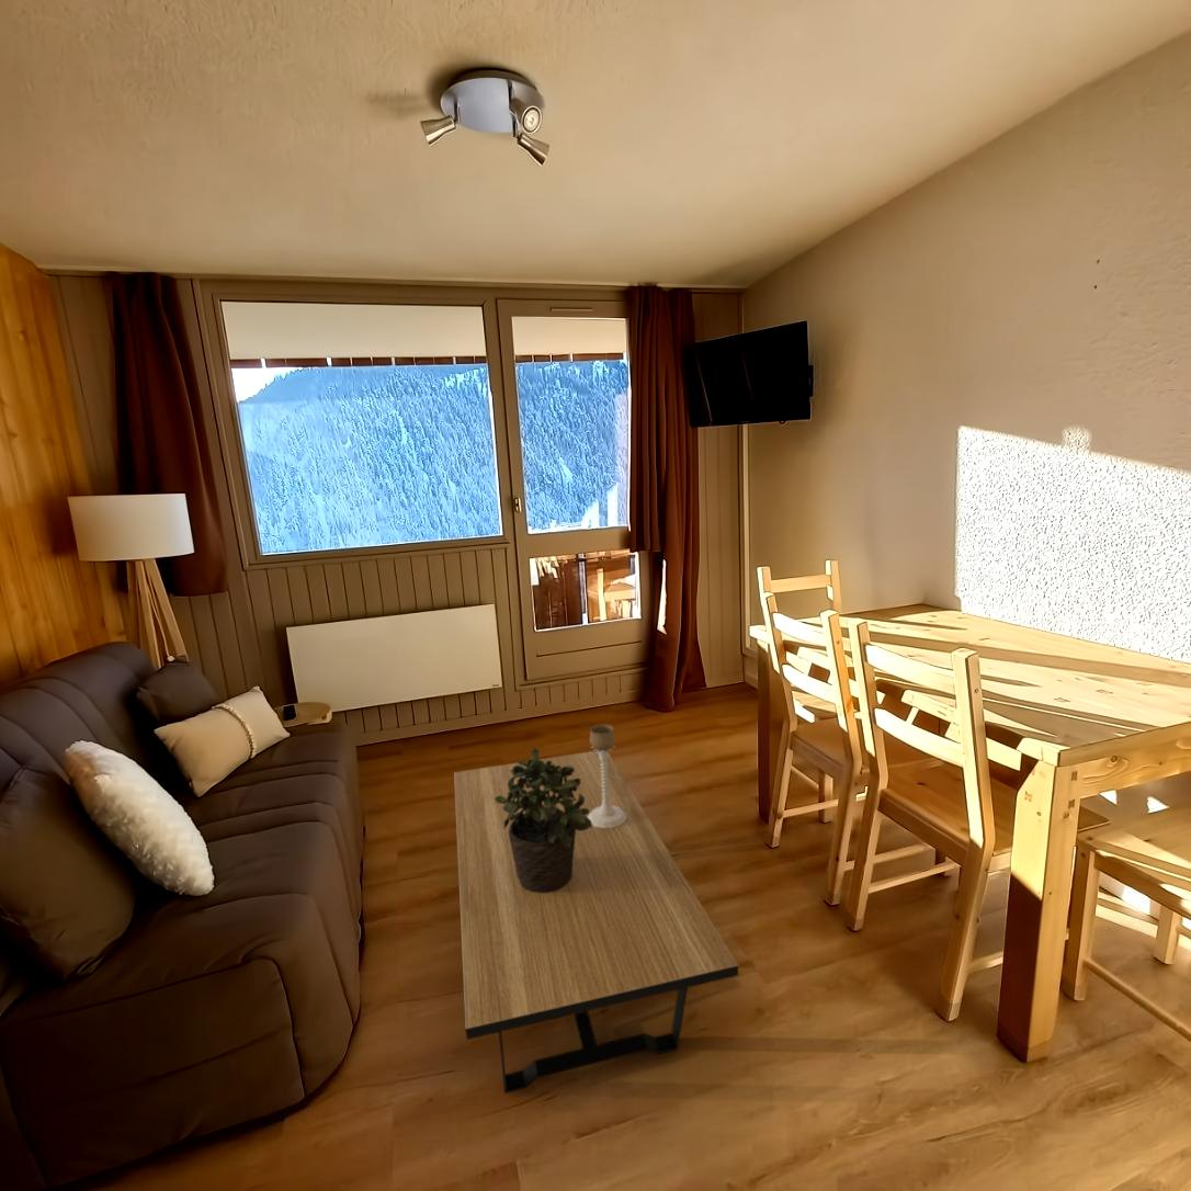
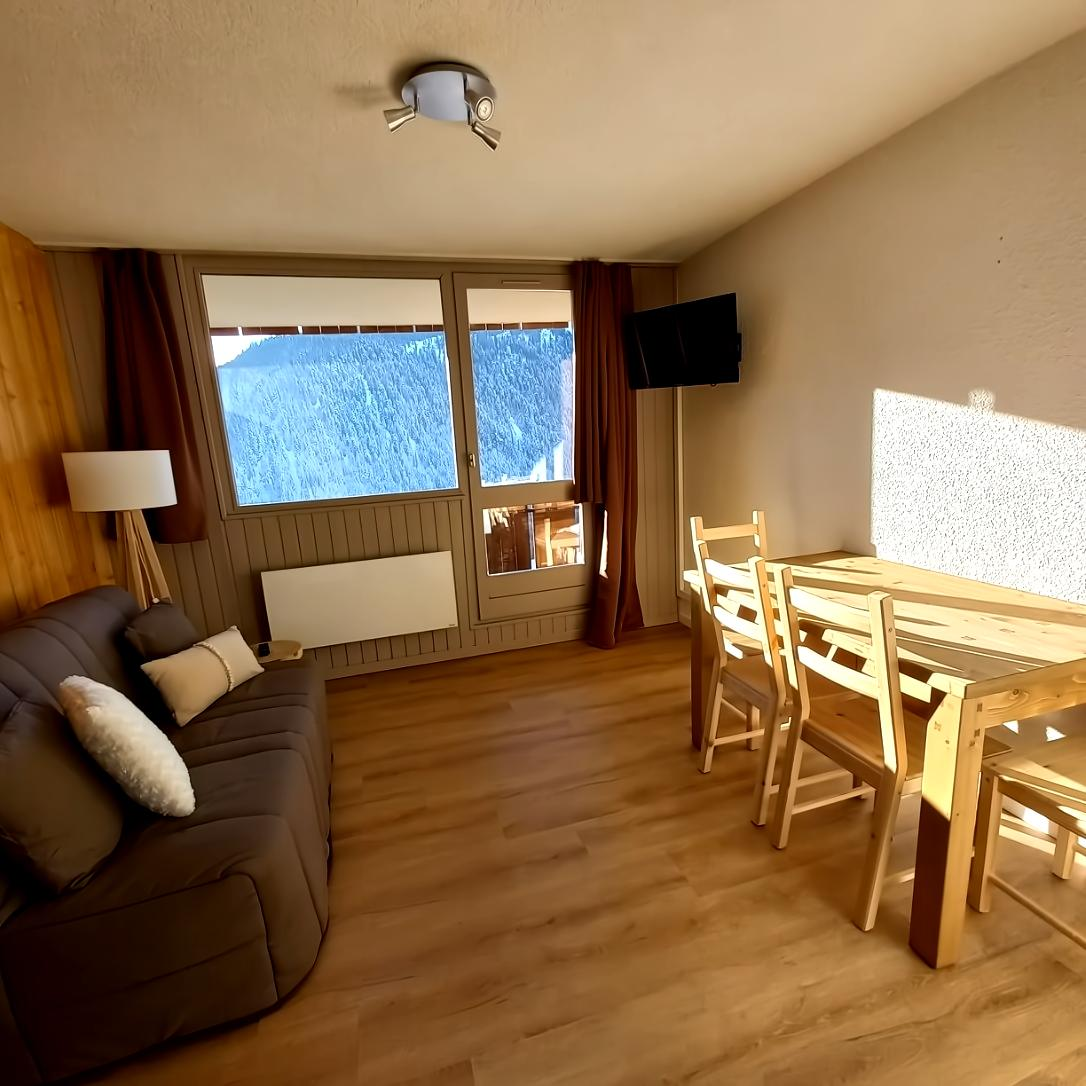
- coffee table [453,750,739,1094]
- candle holder [588,723,626,828]
- potted plant [495,747,592,893]
